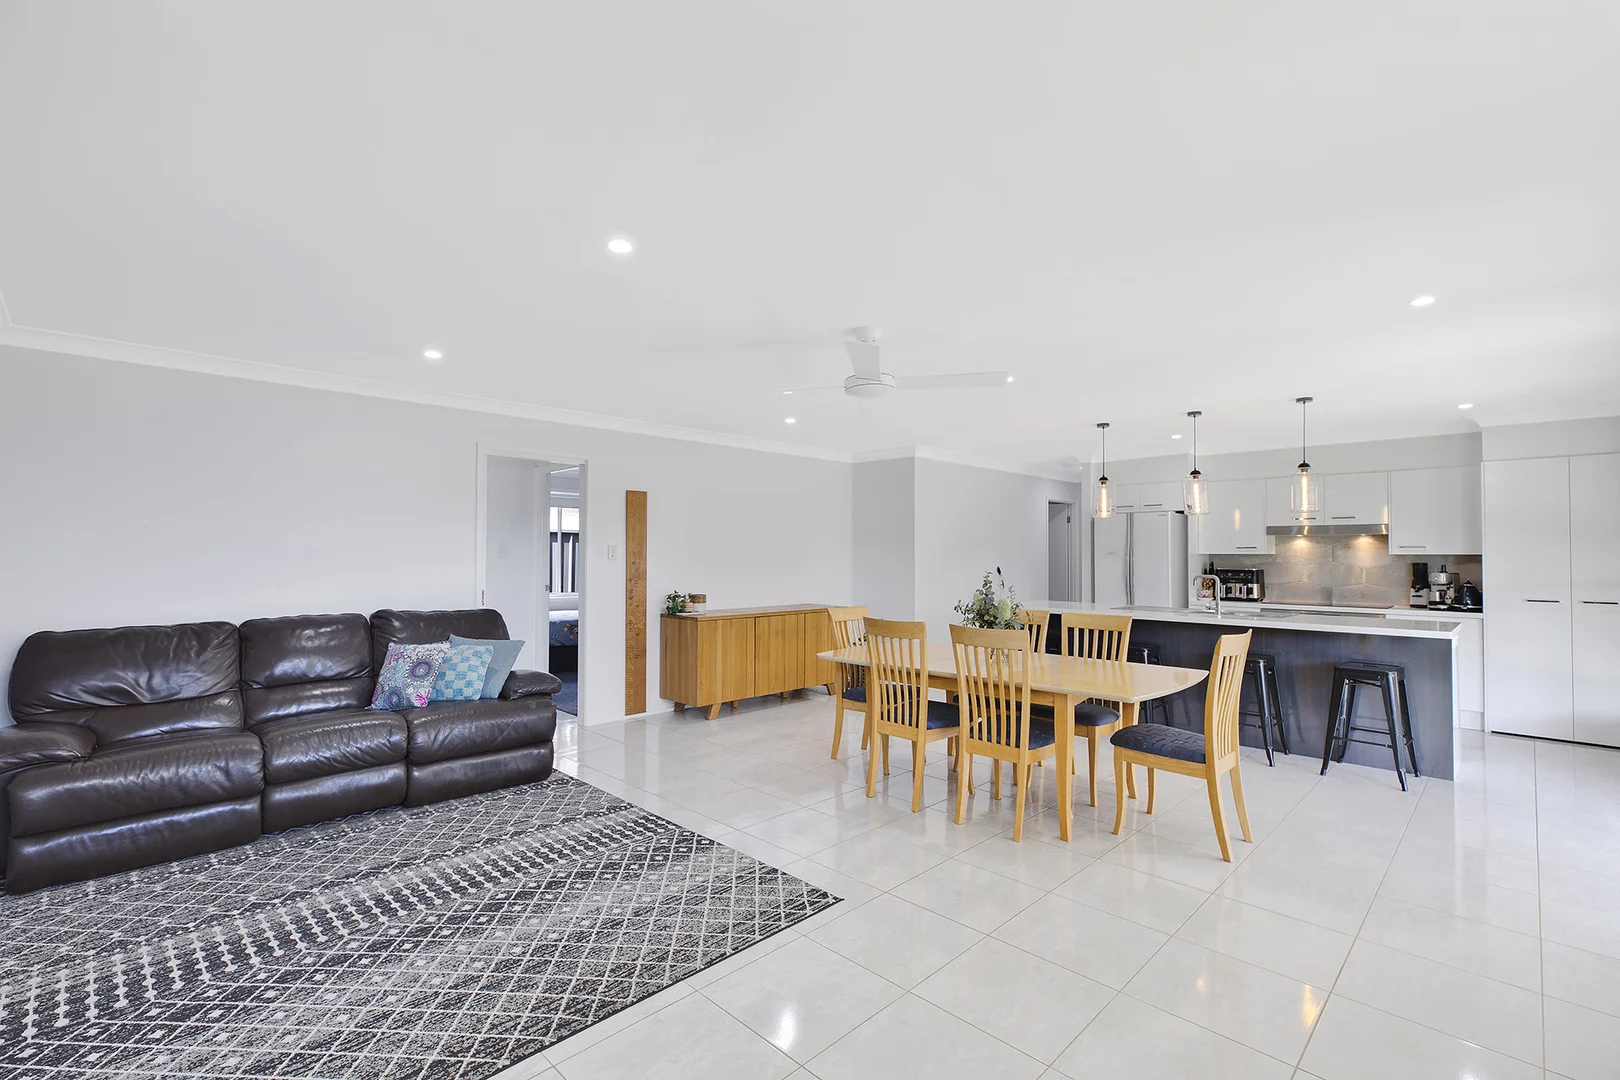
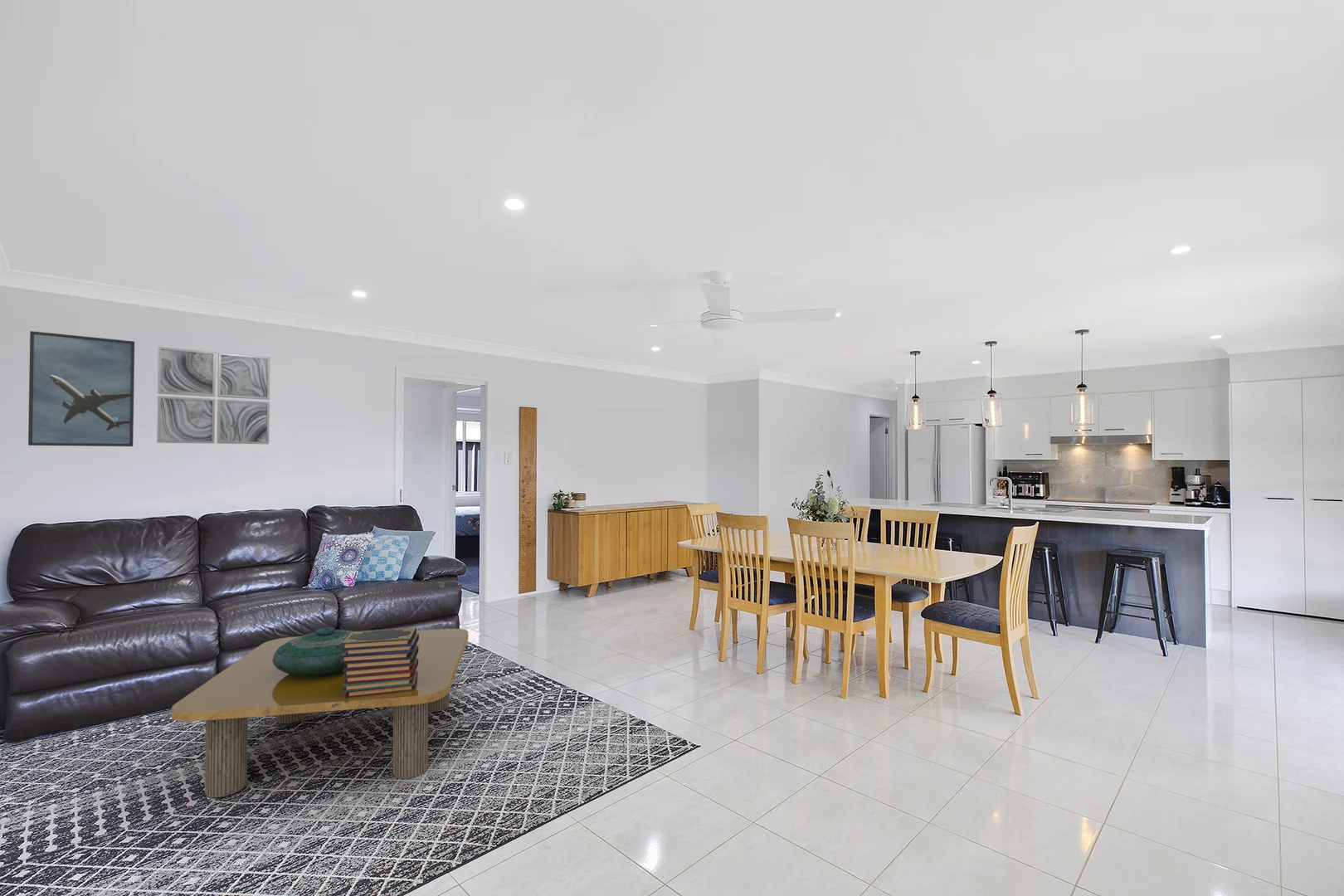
+ coffee table [171,628,469,798]
+ wall art [156,346,270,445]
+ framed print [27,330,135,447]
+ decorative bowl [273,626,351,678]
+ book stack [340,626,419,698]
